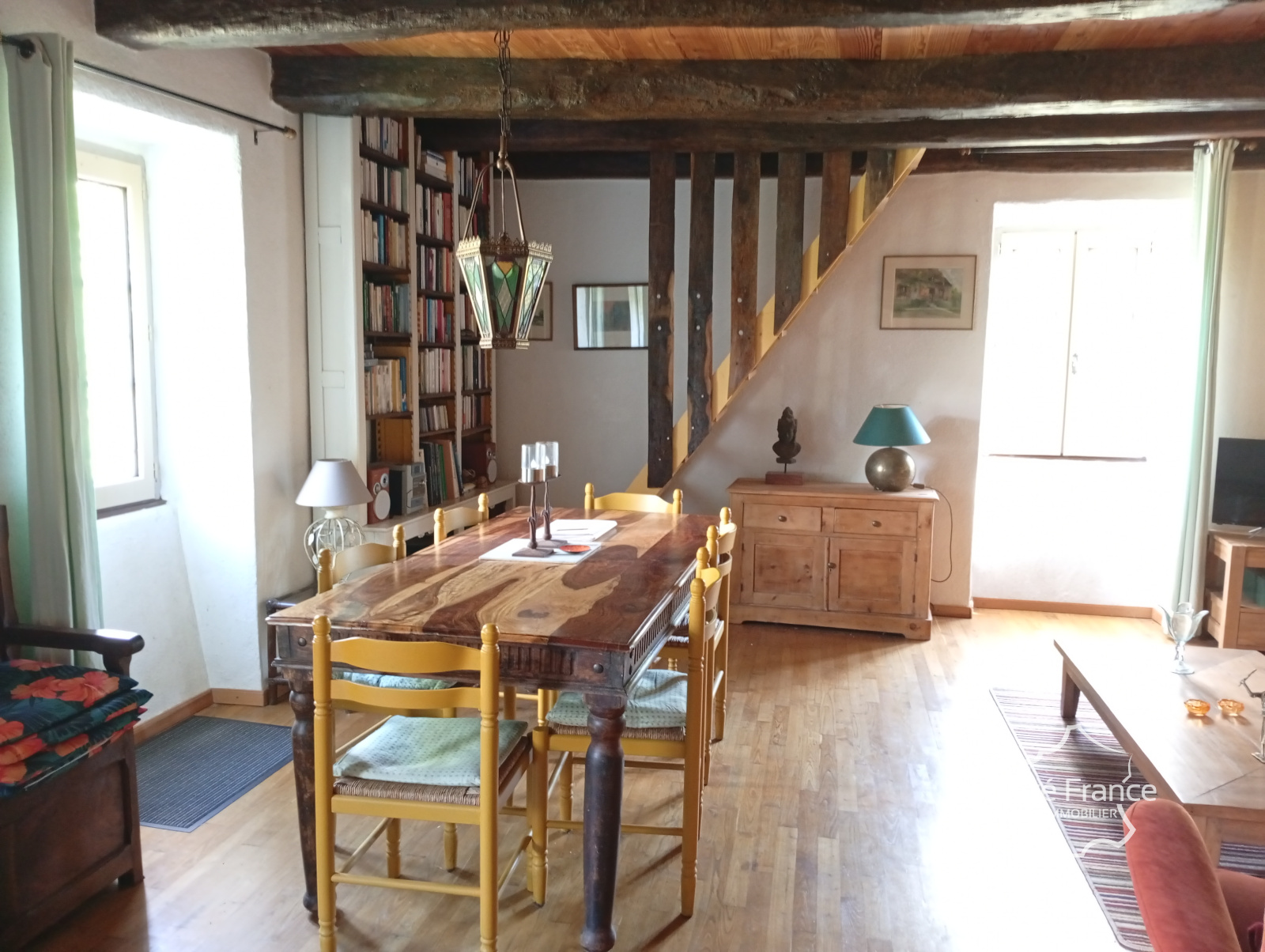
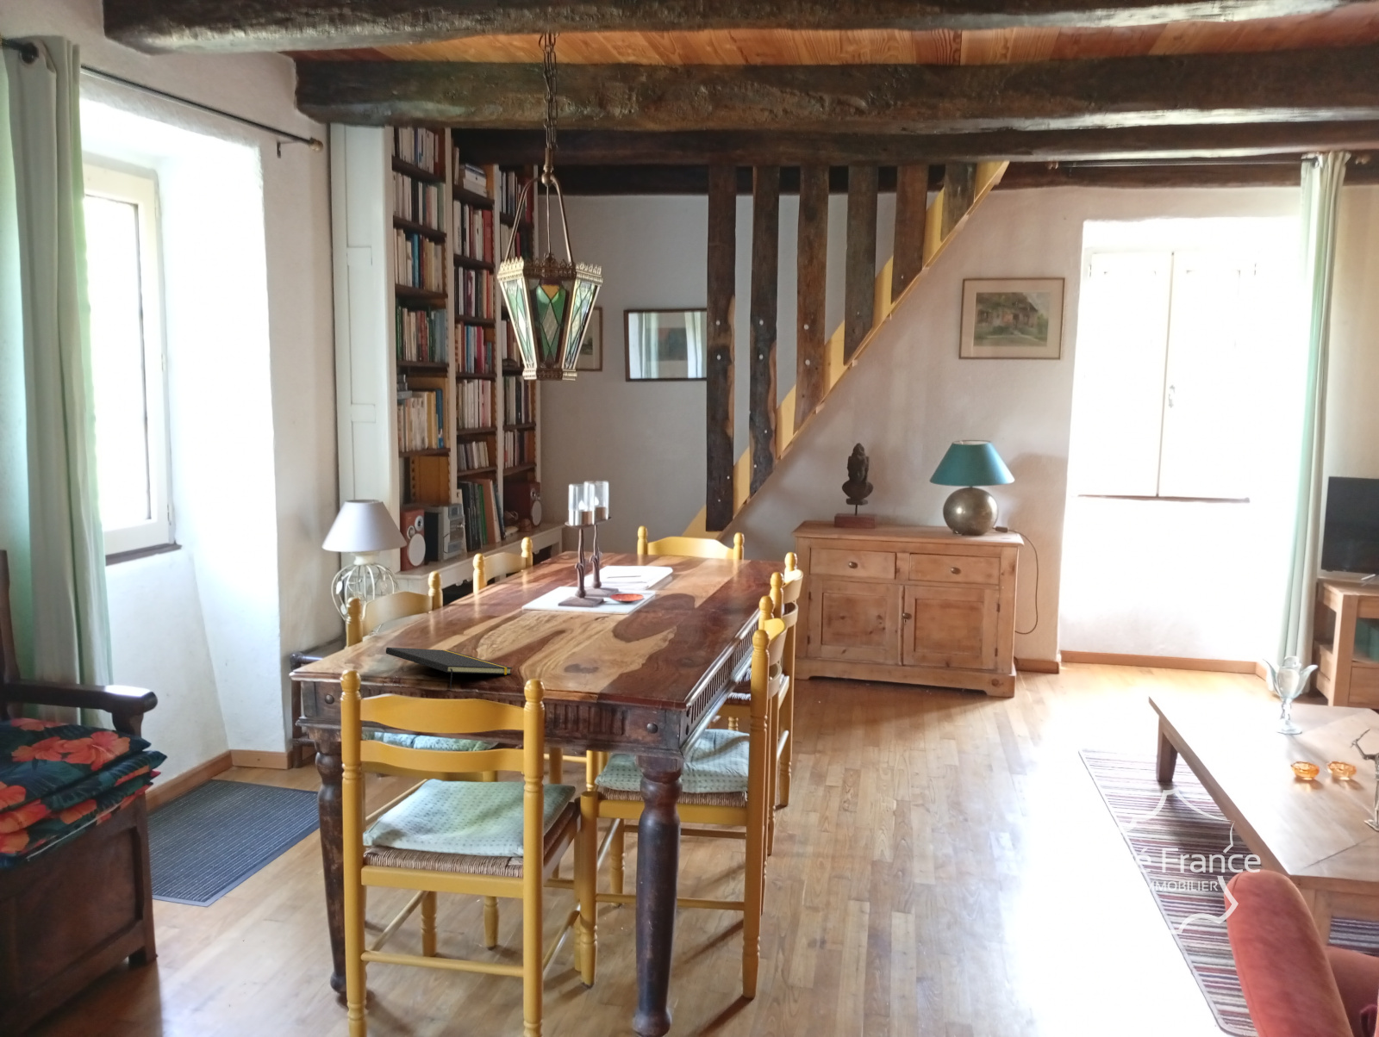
+ notepad [385,647,512,690]
